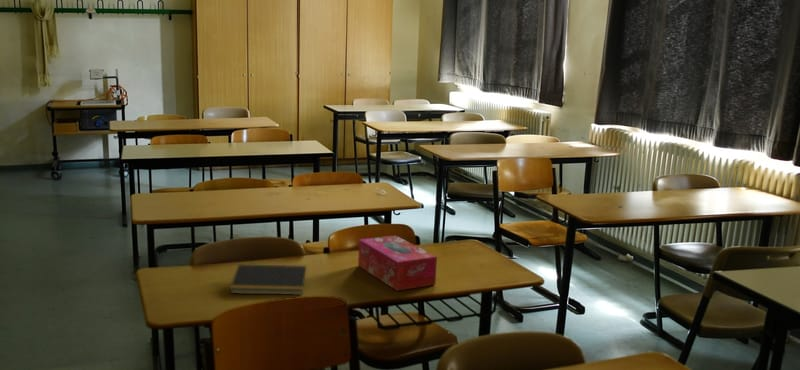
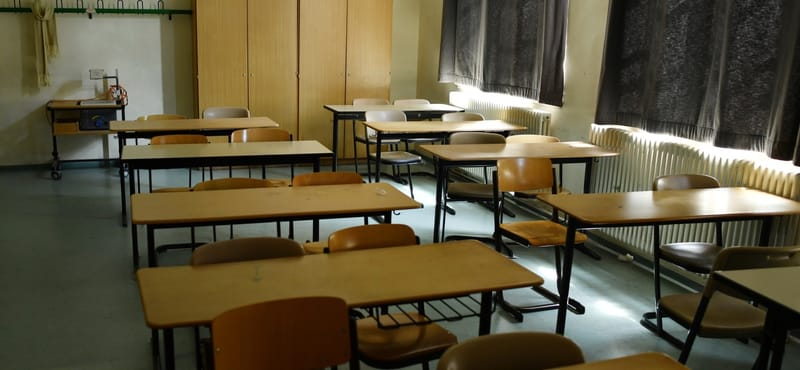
- tissue box [357,234,438,292]
- notepad [229,263,307,296]
